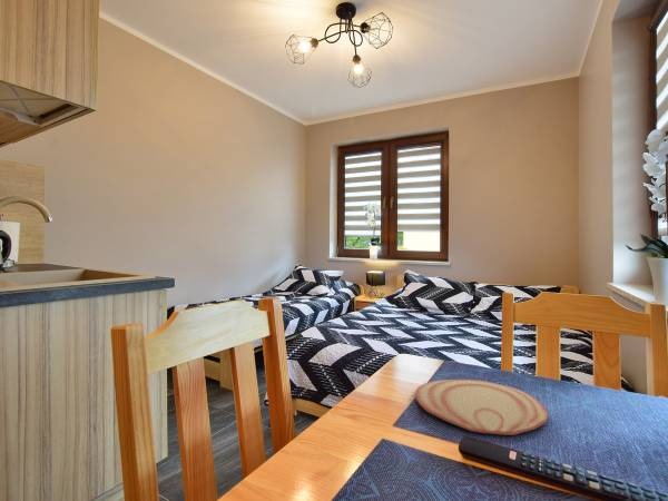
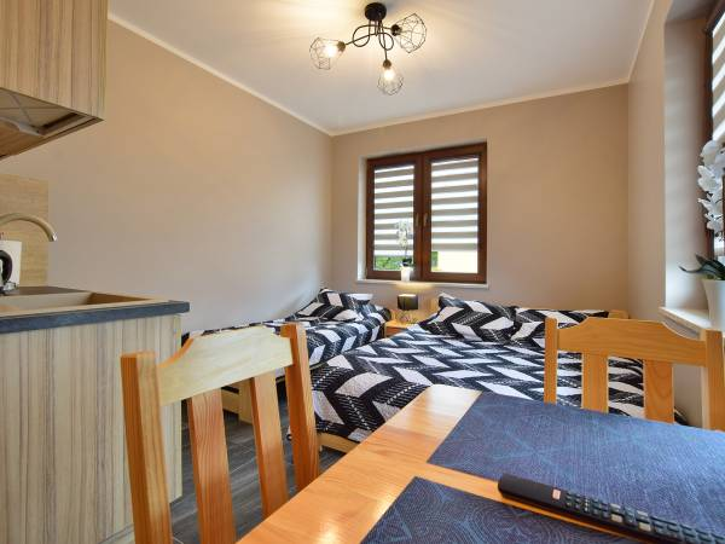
- plate [414,379,549,436]
